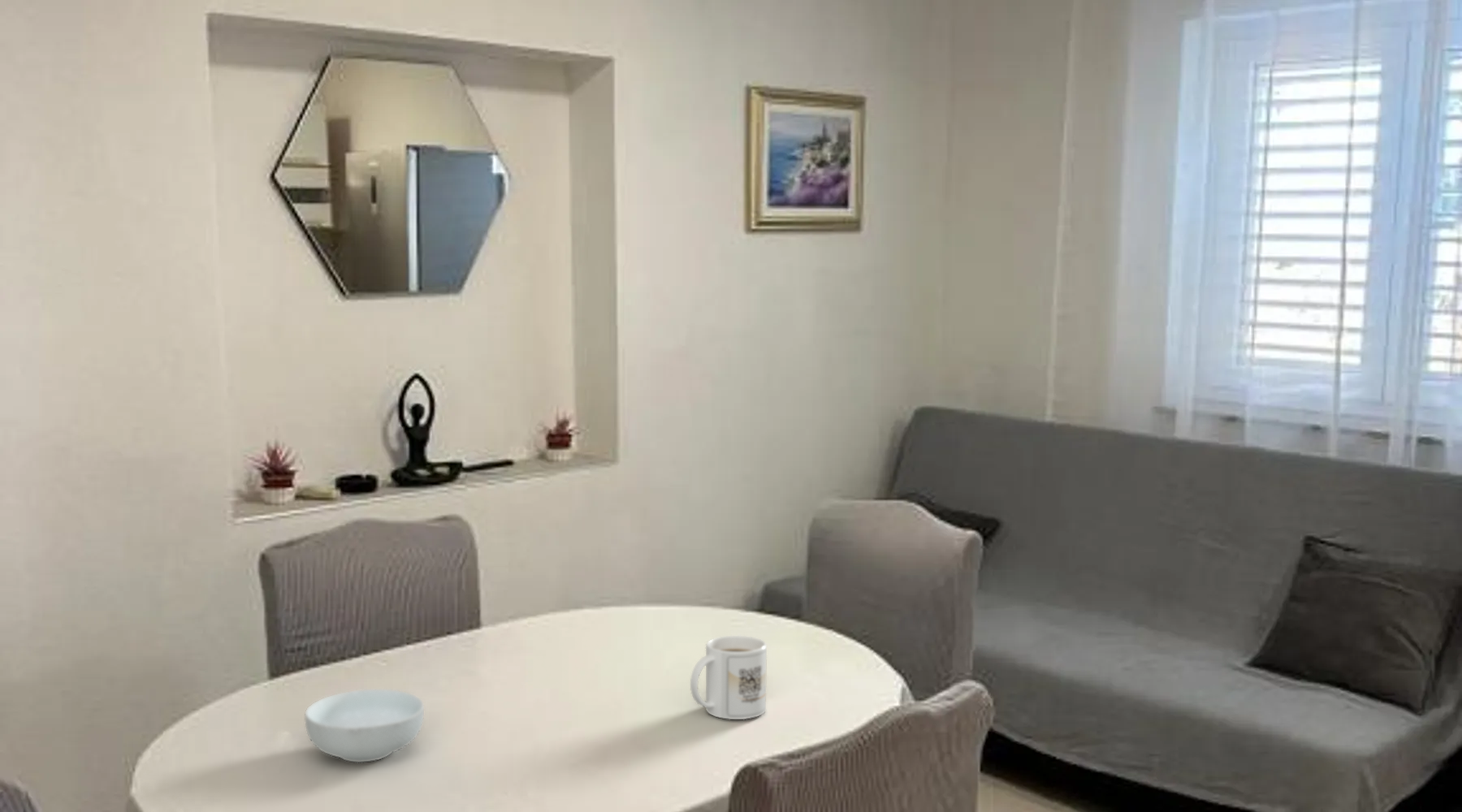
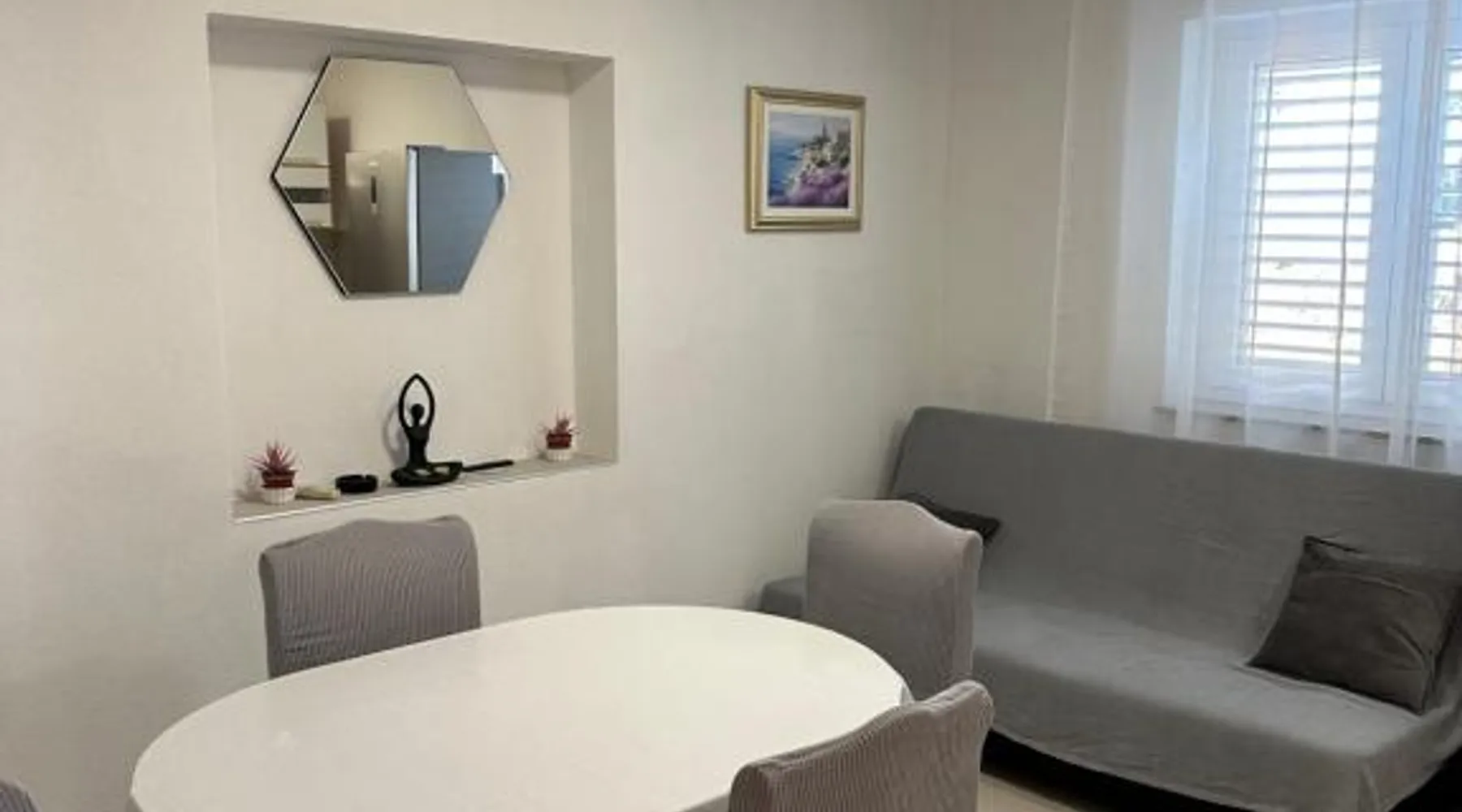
- cereal bowl [304,689,425,763]
- mug [690,635,768,720]
